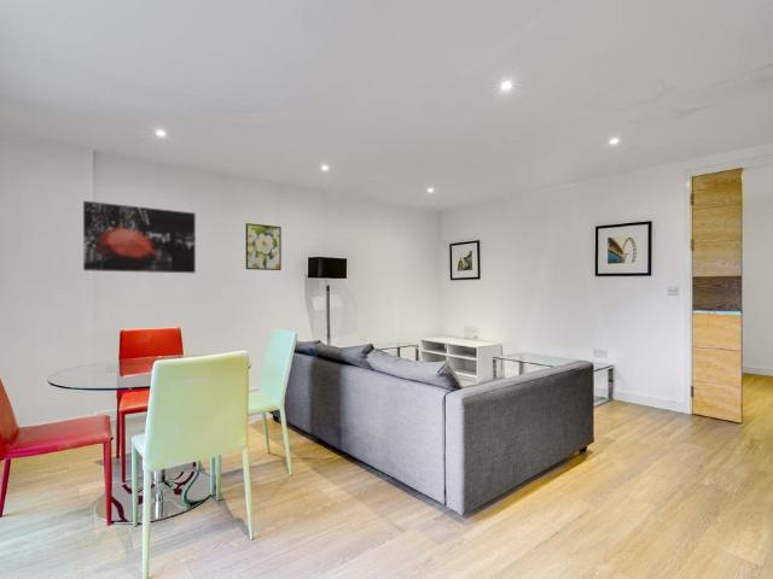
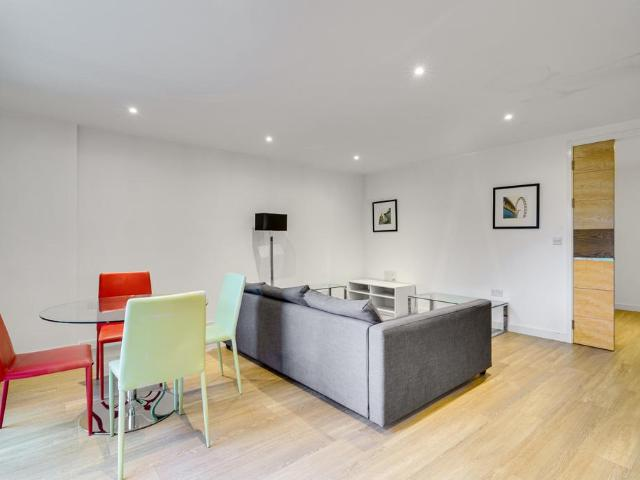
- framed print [245,222,283,271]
- wall art [82,200,197,274]
